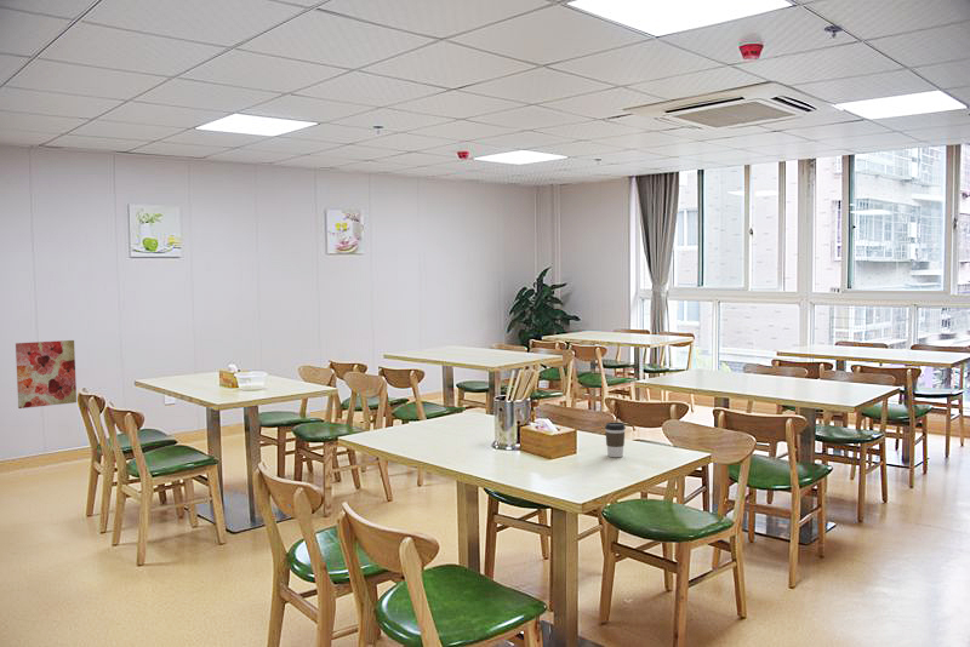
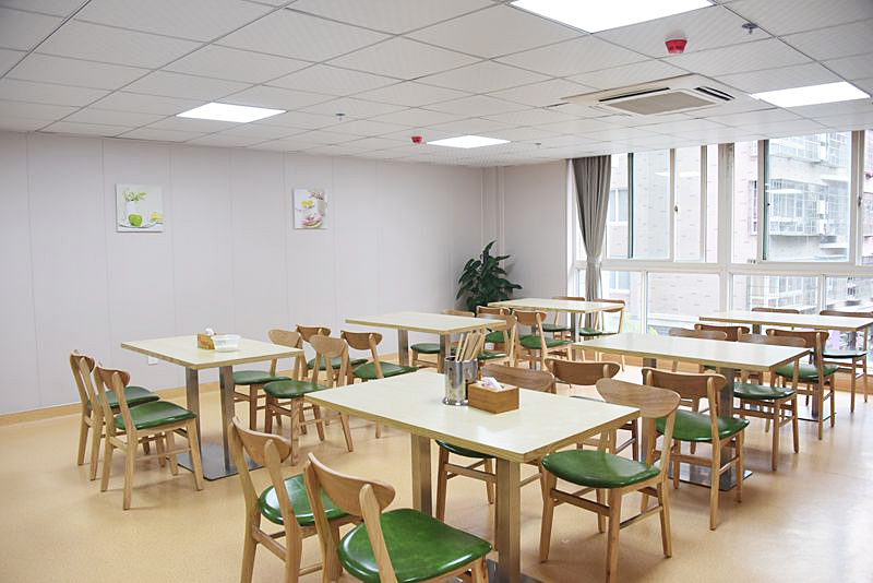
- coffee cup [604,422,627,458]
- wall art [15,339,78,410]
